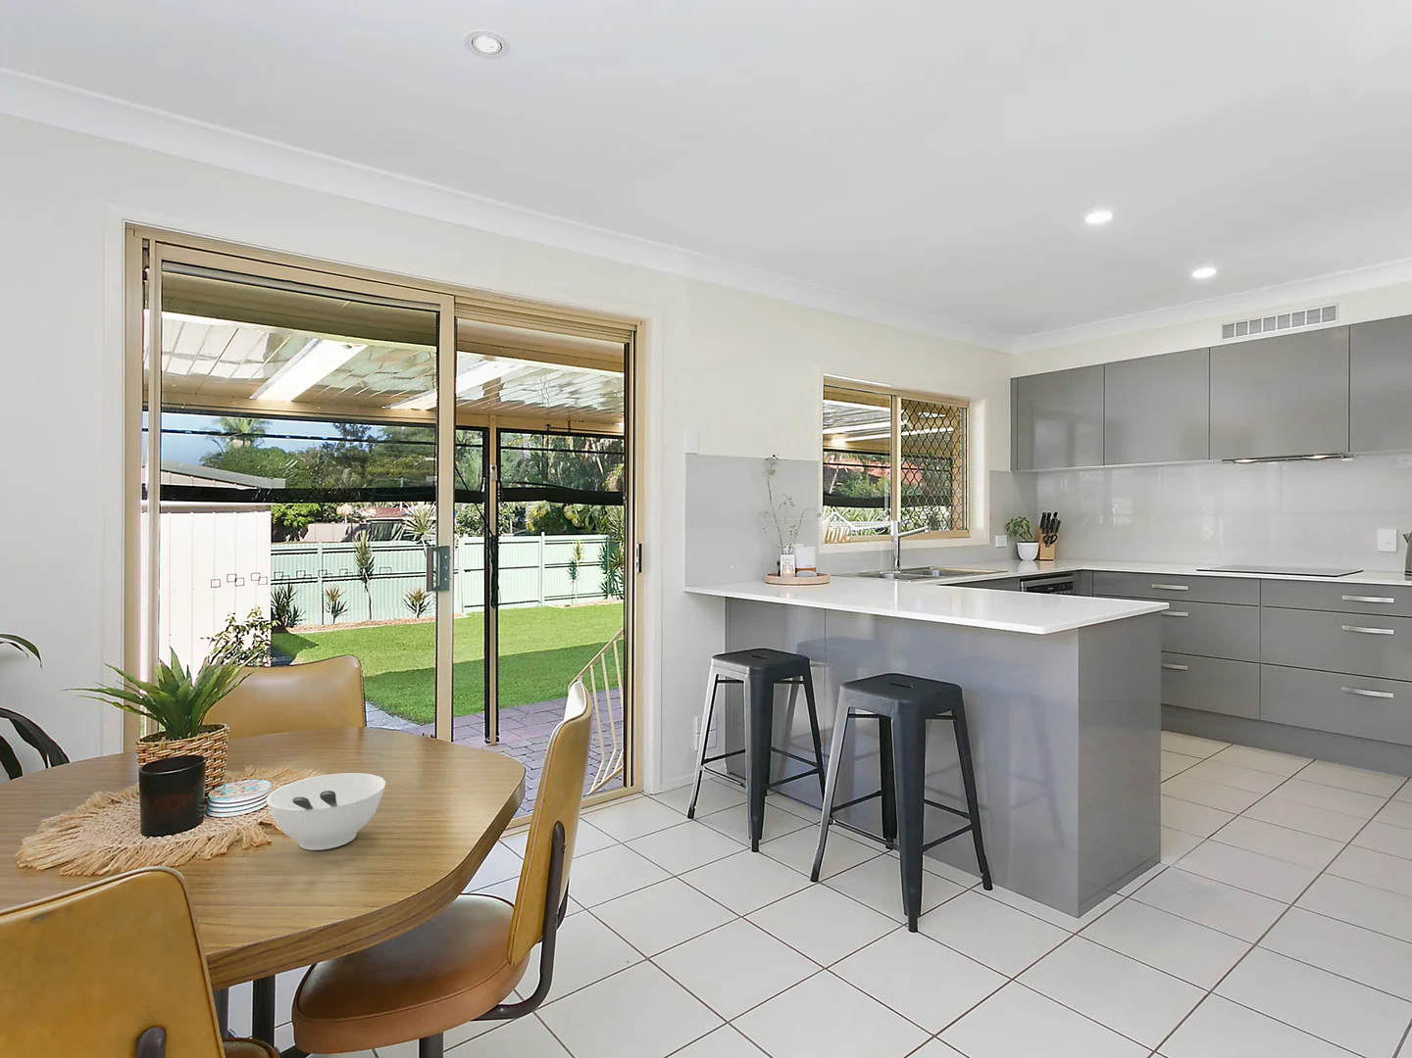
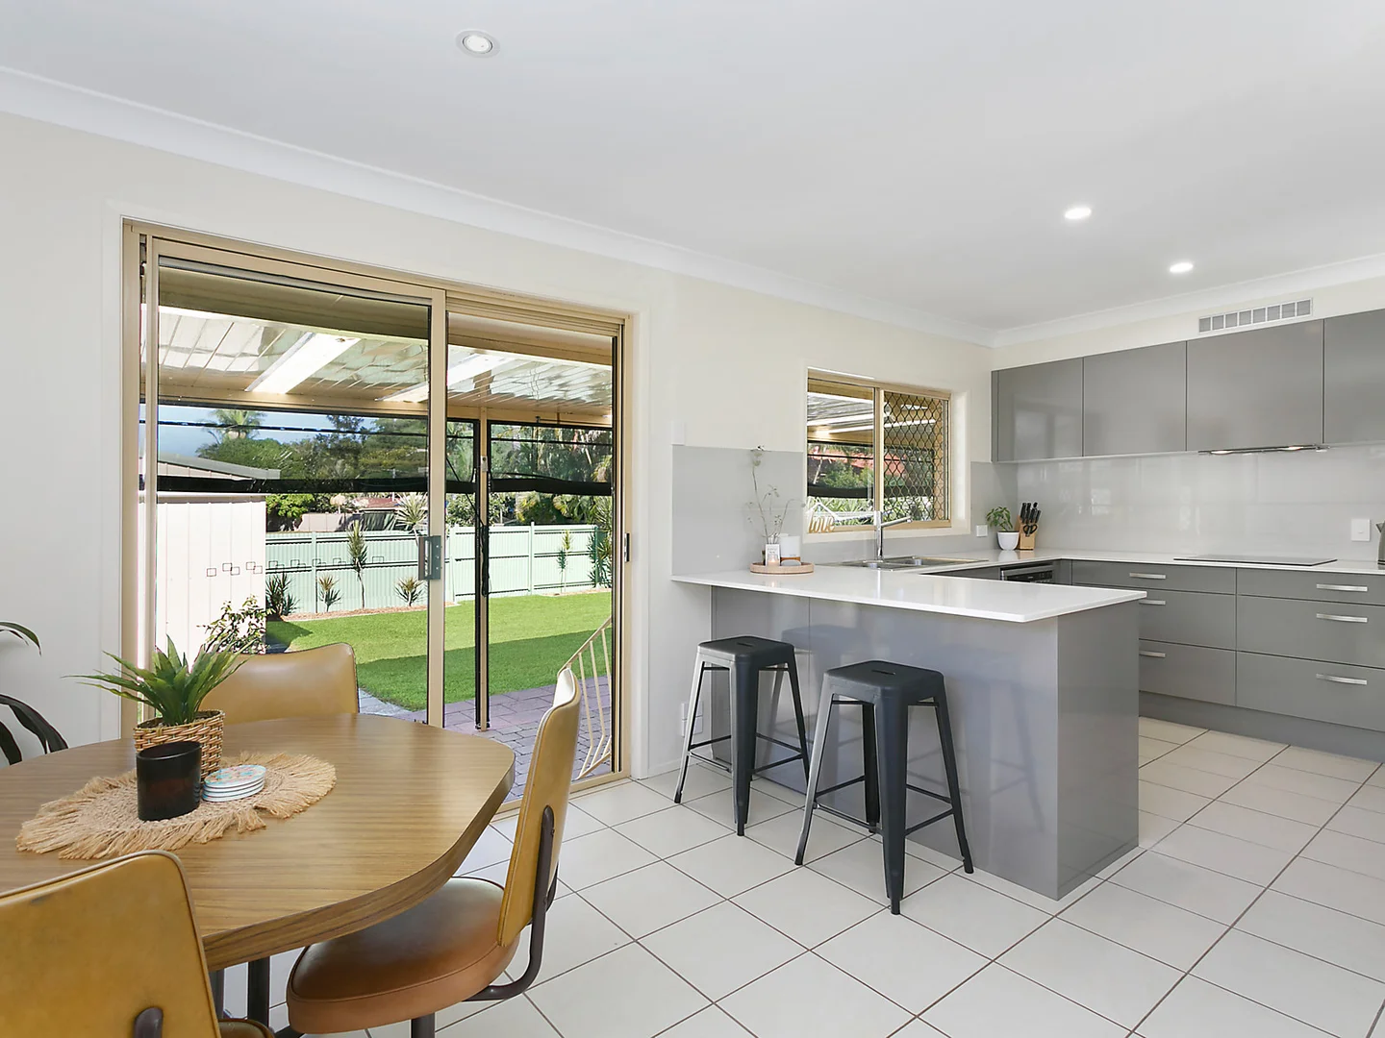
- bowl [265,772,387,851]
